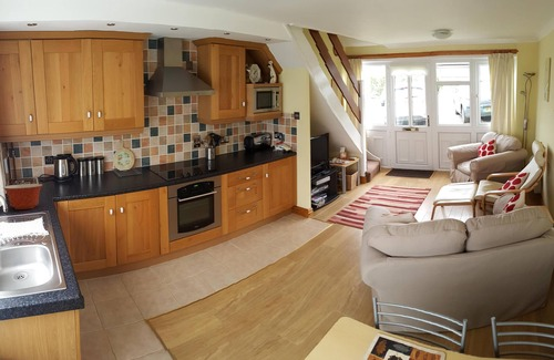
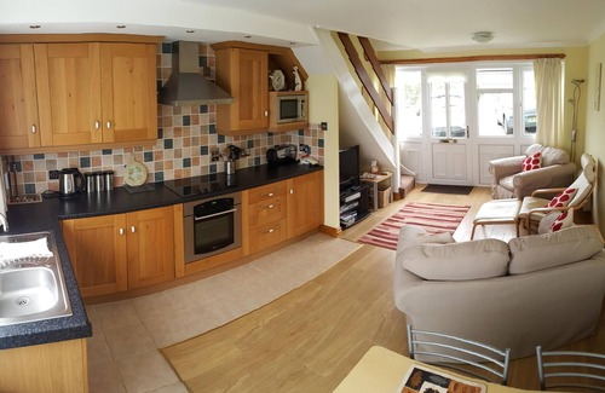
- mixing bowl [2,183,43,210]
